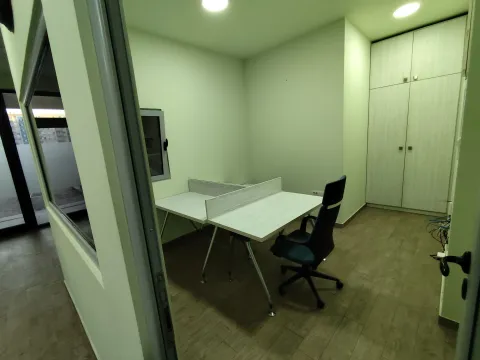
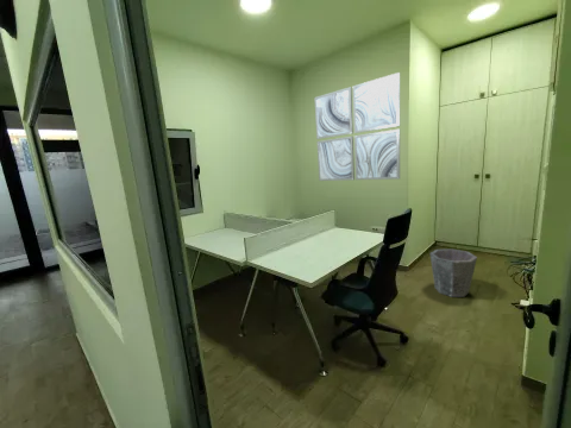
+ wall art [313,71,401,182]
+ waste bin [428,247,478,298]
